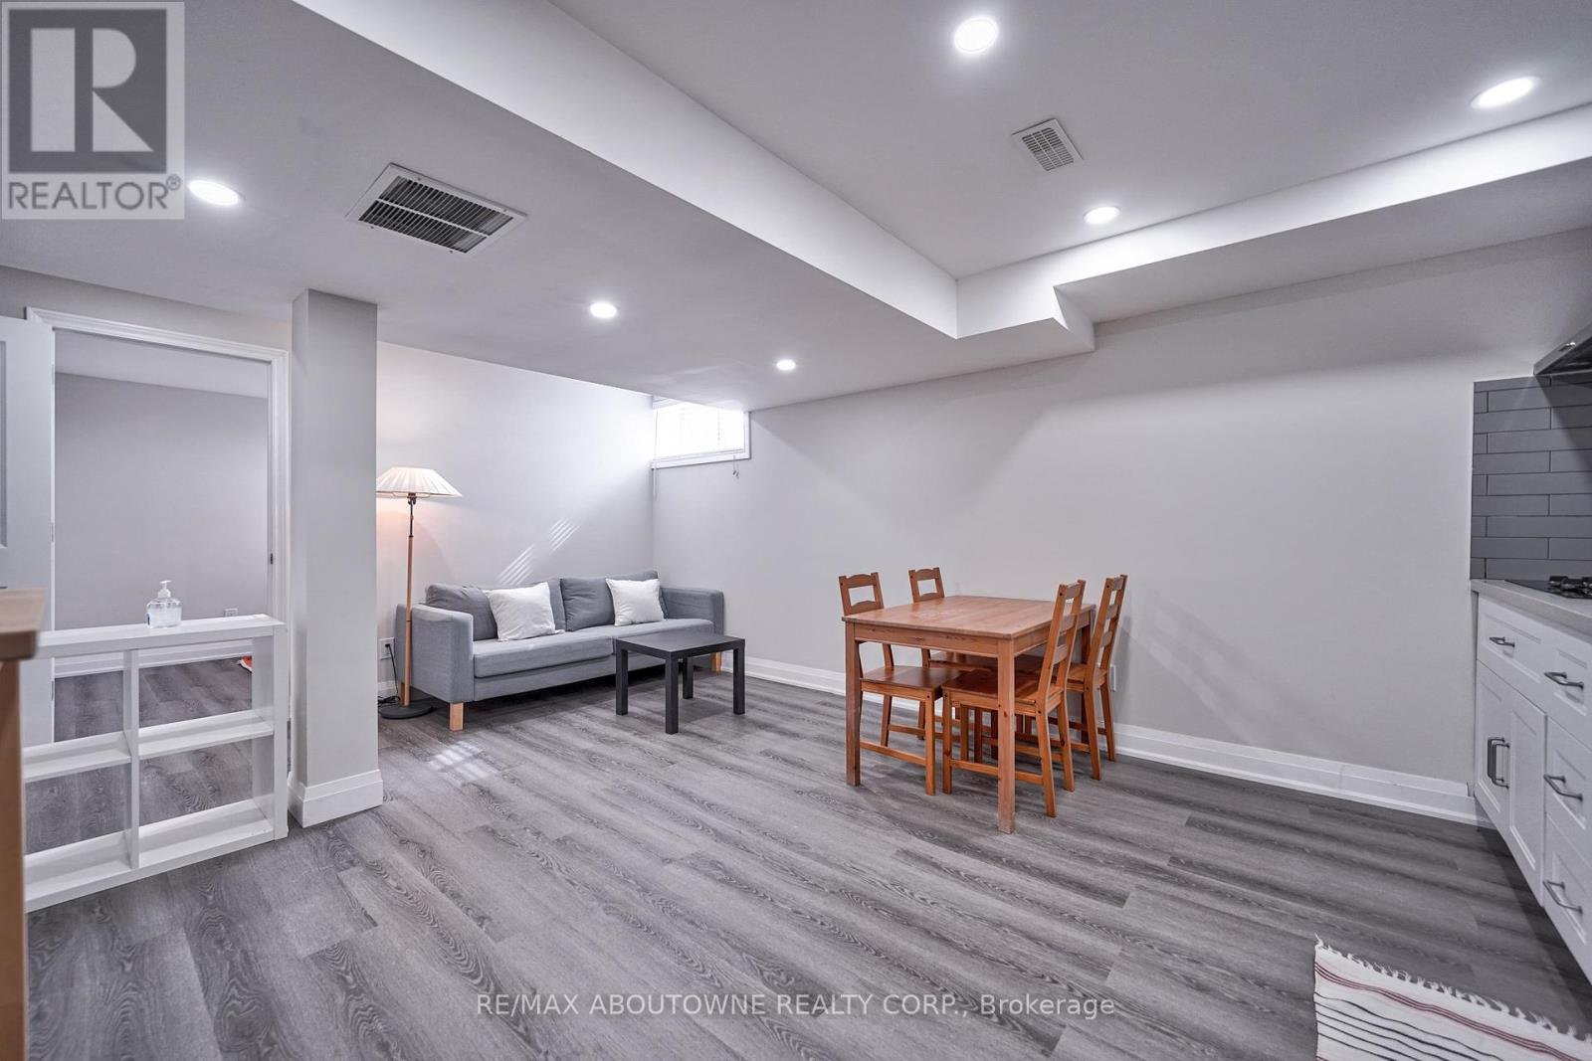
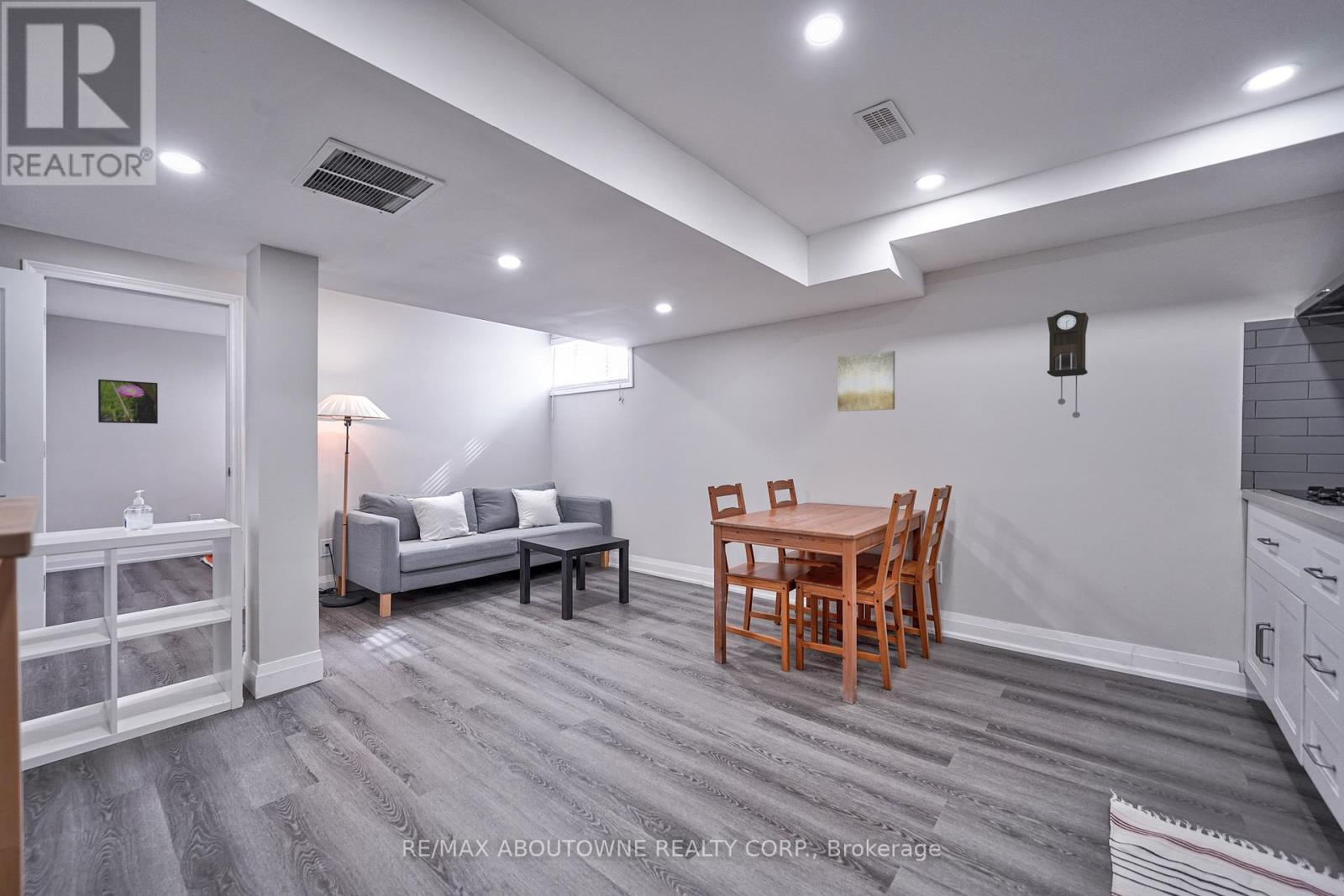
+ pendulum clock [1047,309,1089,419]
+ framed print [97,379,159,425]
+ wall art [837,350,895,412]
